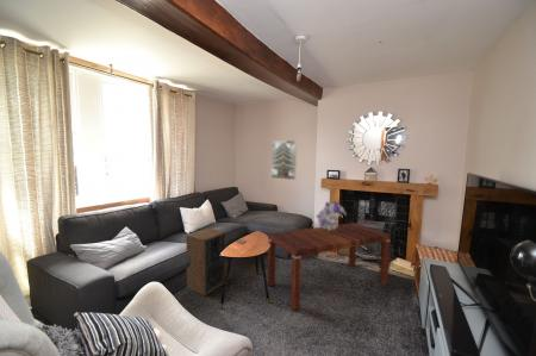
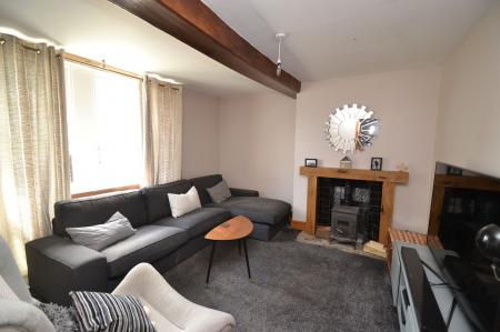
- bouquet [316,201,348,230]
- speaker [185,227,228,296]
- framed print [270,139,298,181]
- coffee table [267,221,392,312]
